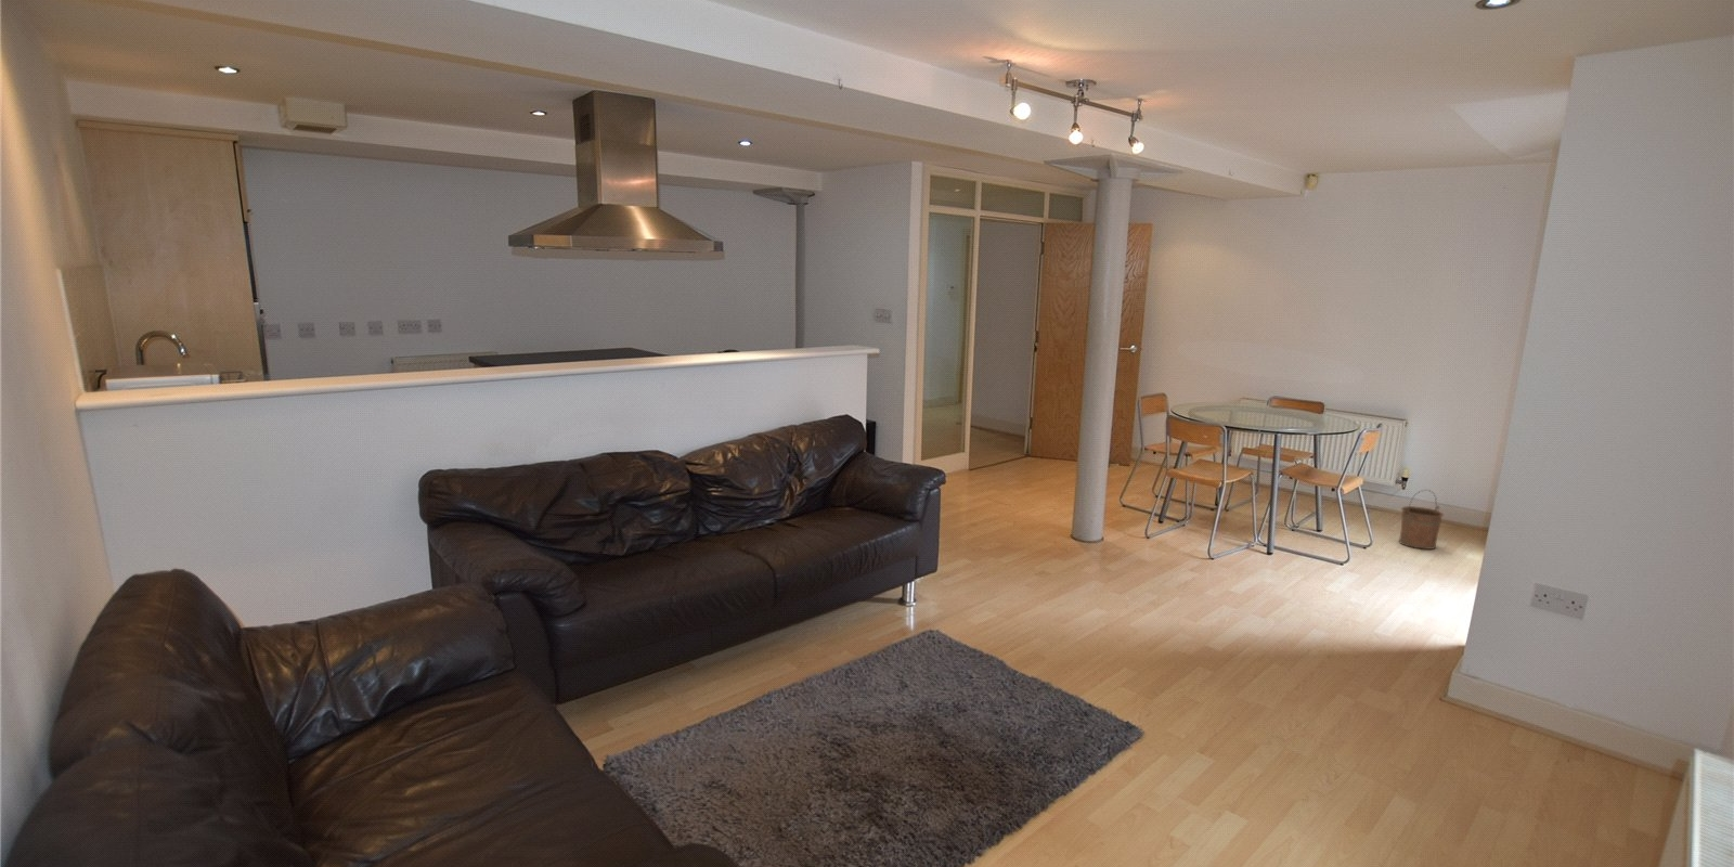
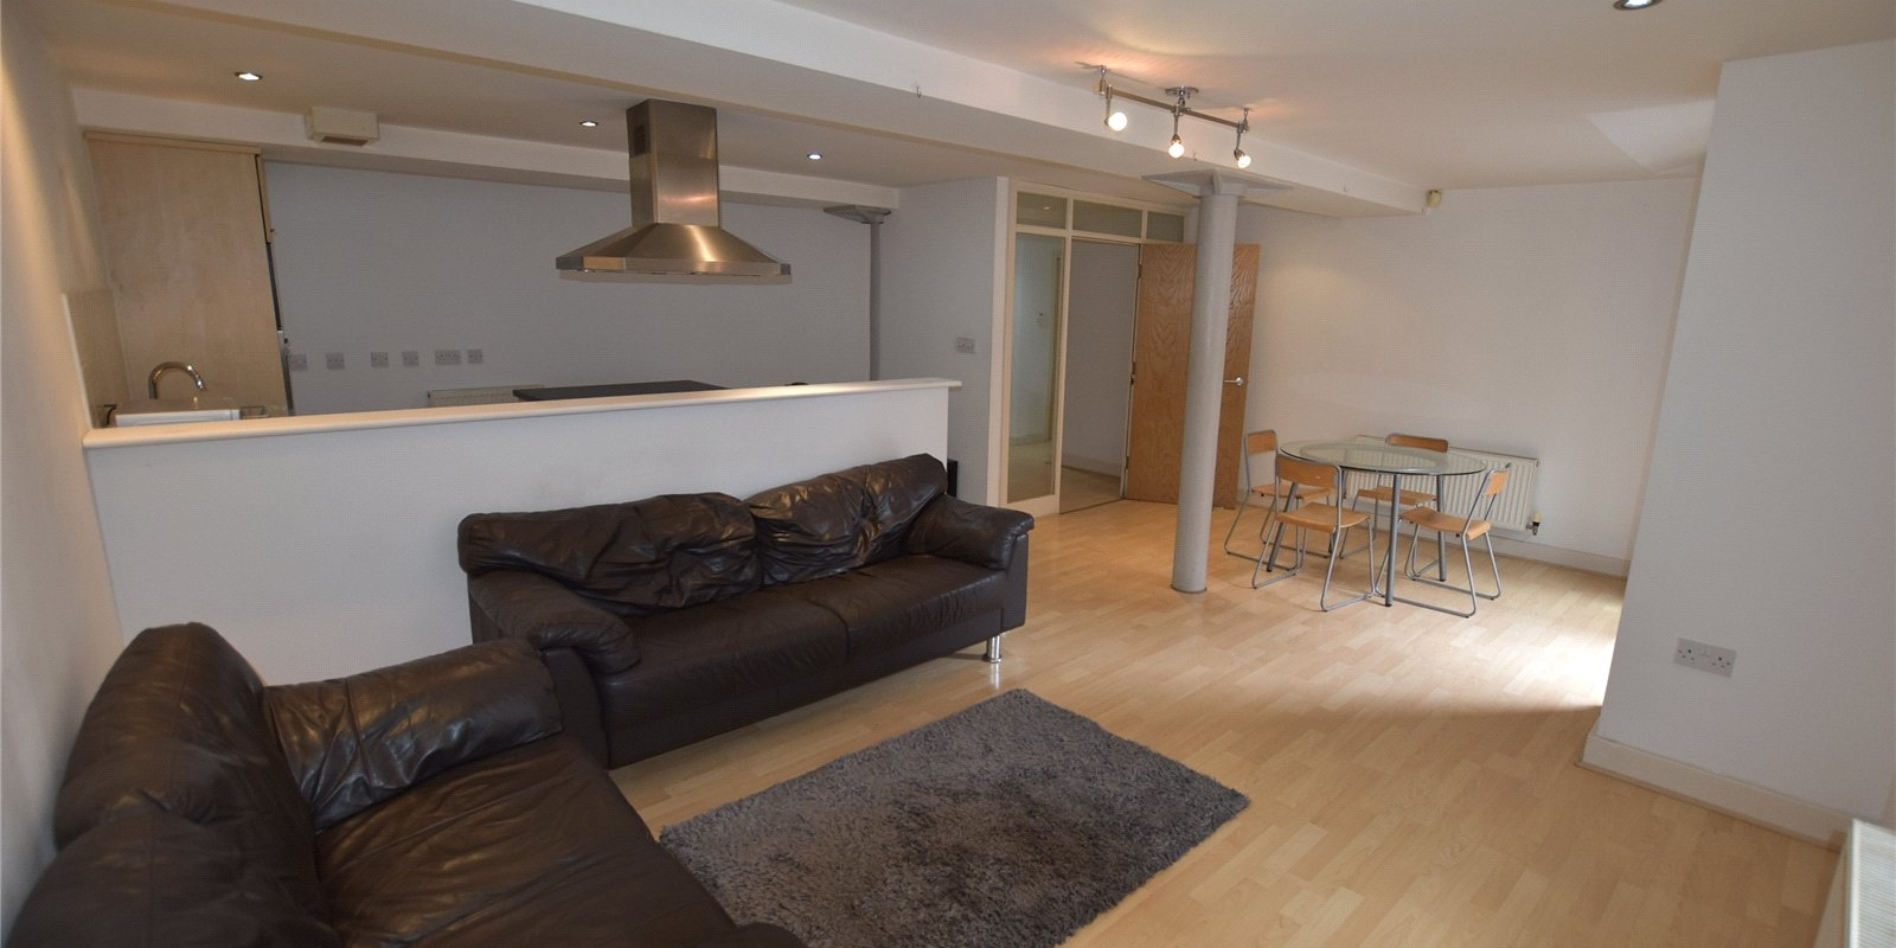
- bucket [1398,489,1444,551]
